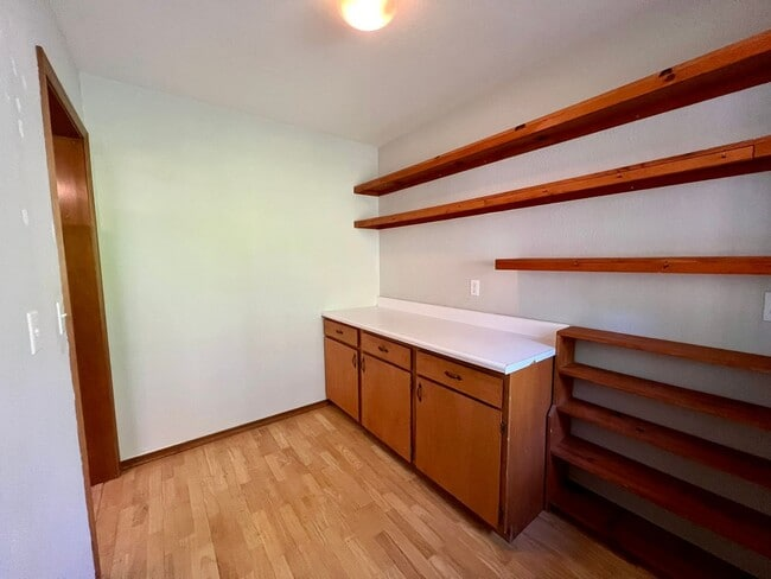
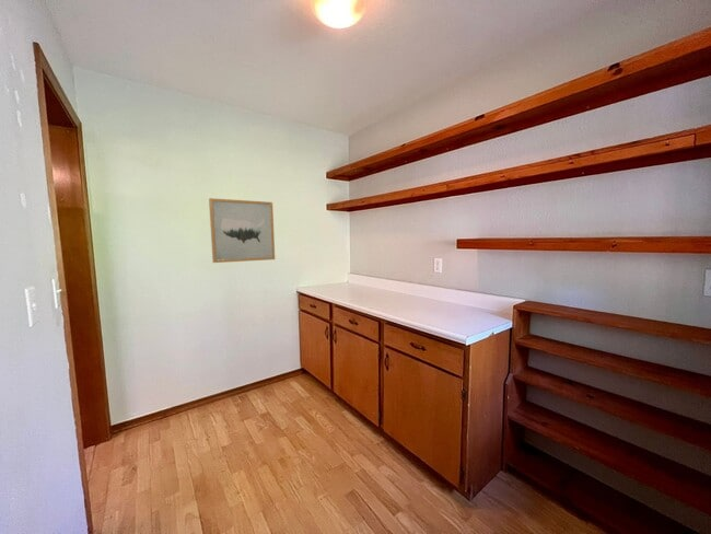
+ wall art [208,197,276,264]
